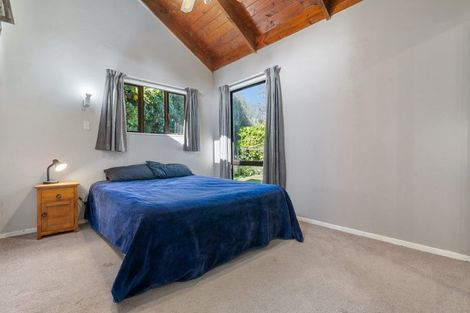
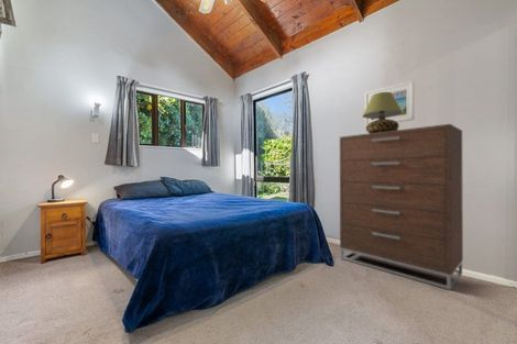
+ table lamp [361,92,403,134]
+ dresser [339,123,464,291]
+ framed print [364,79,415,127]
